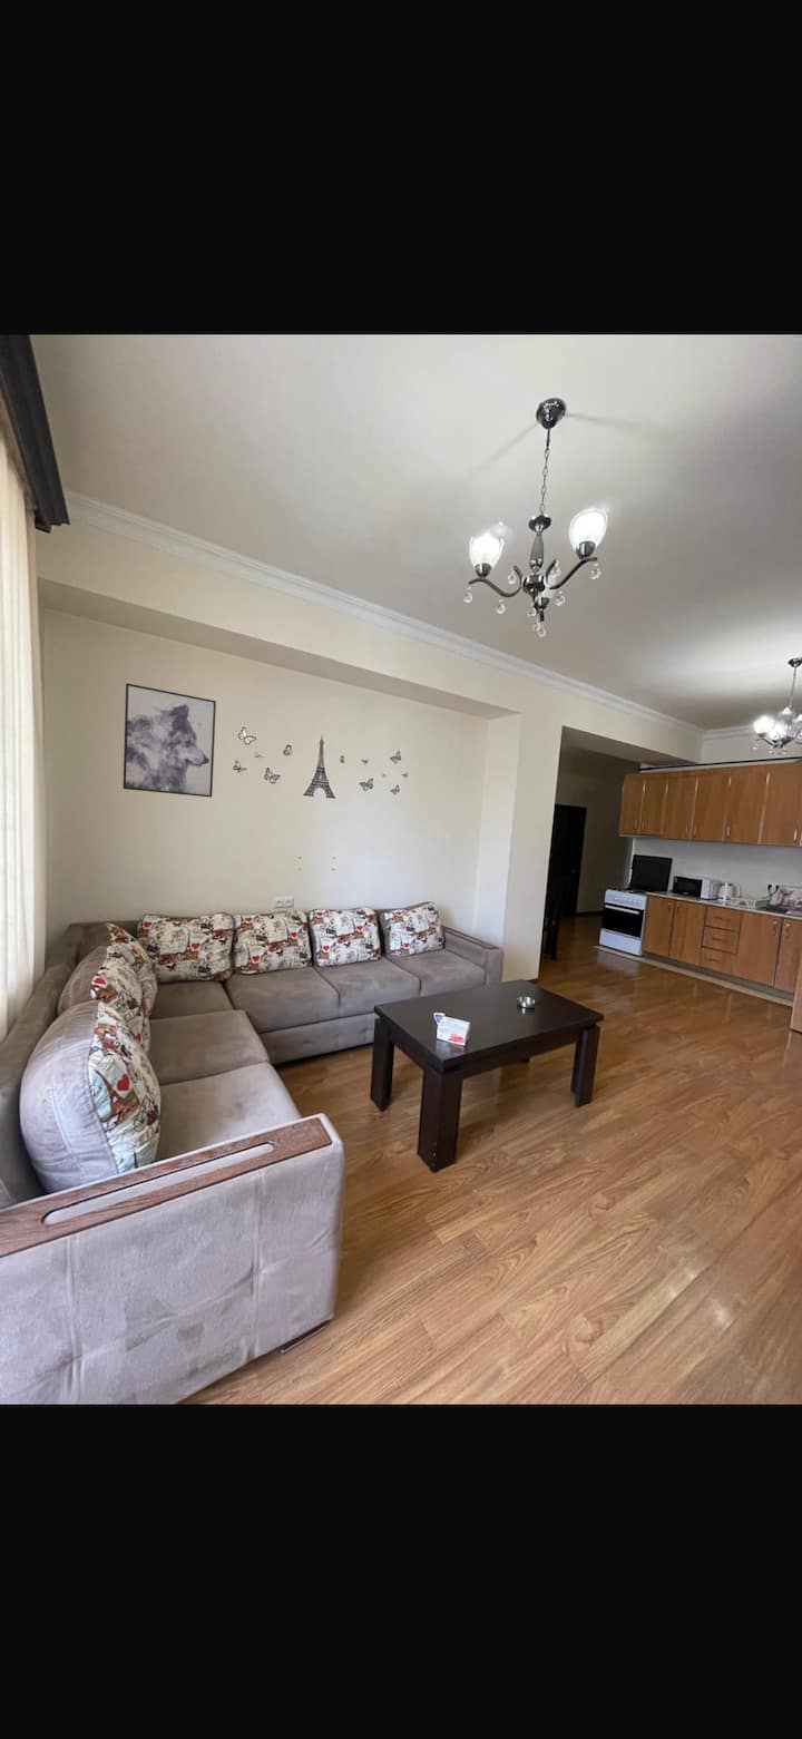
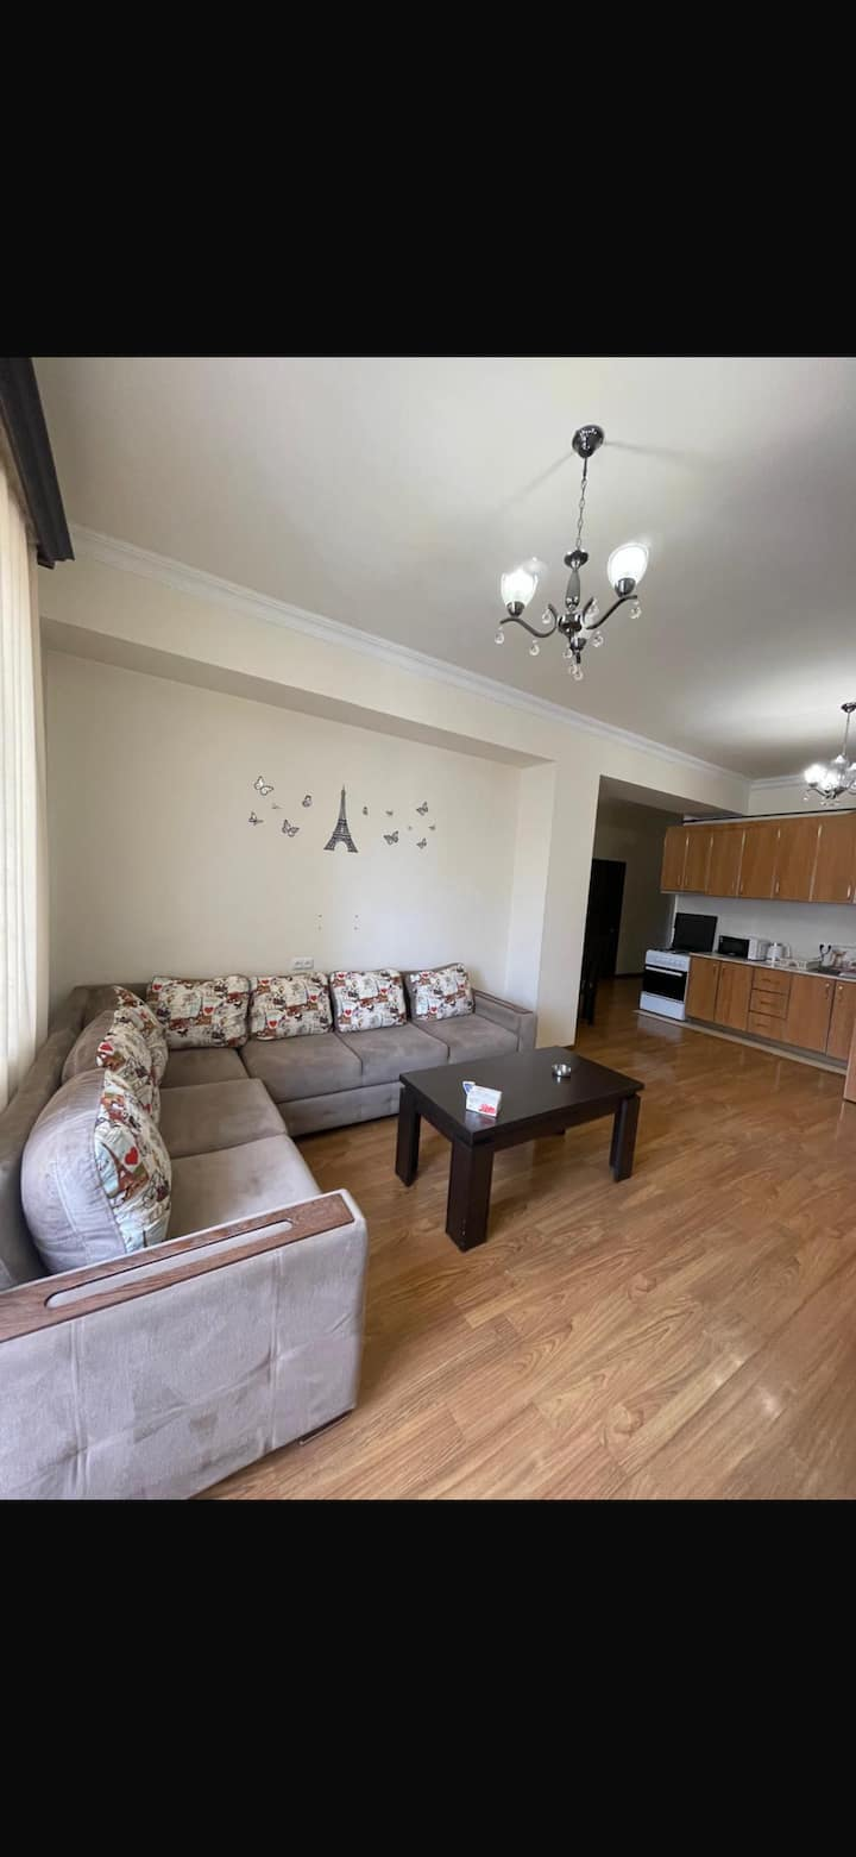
- wall art [121,682,217,799]
